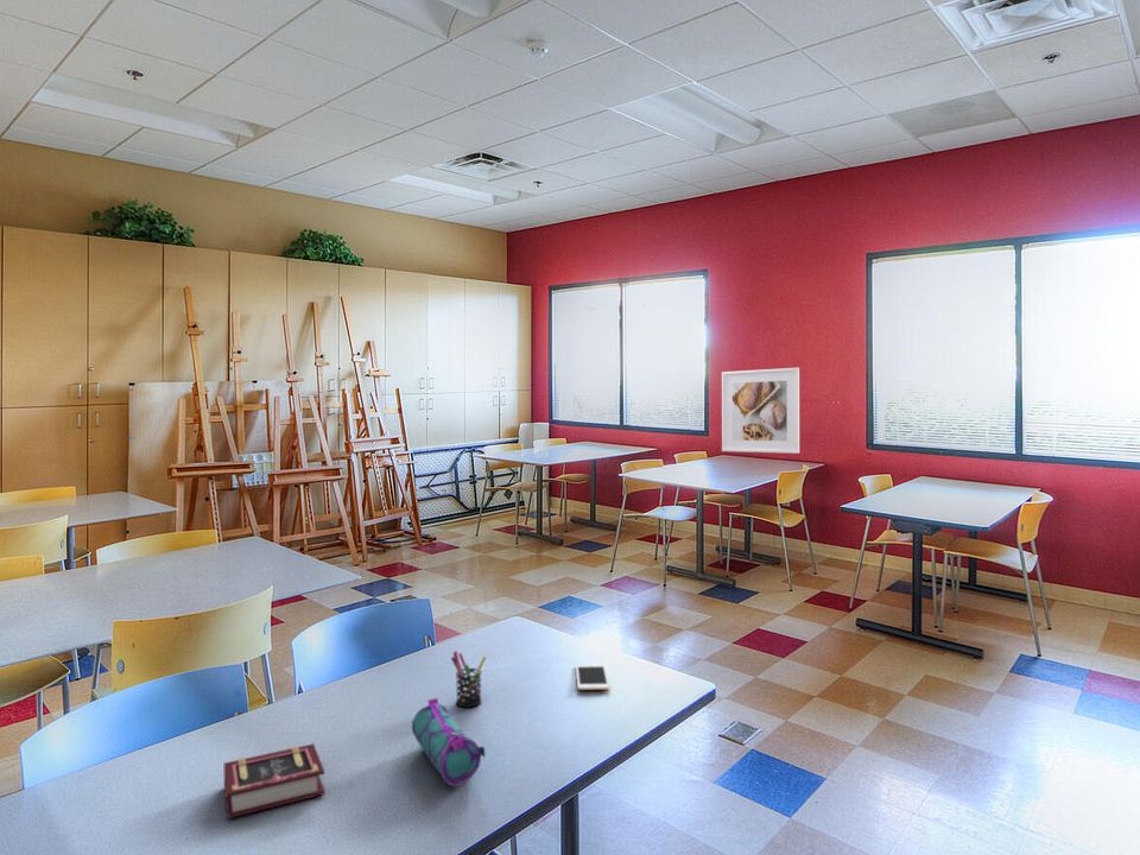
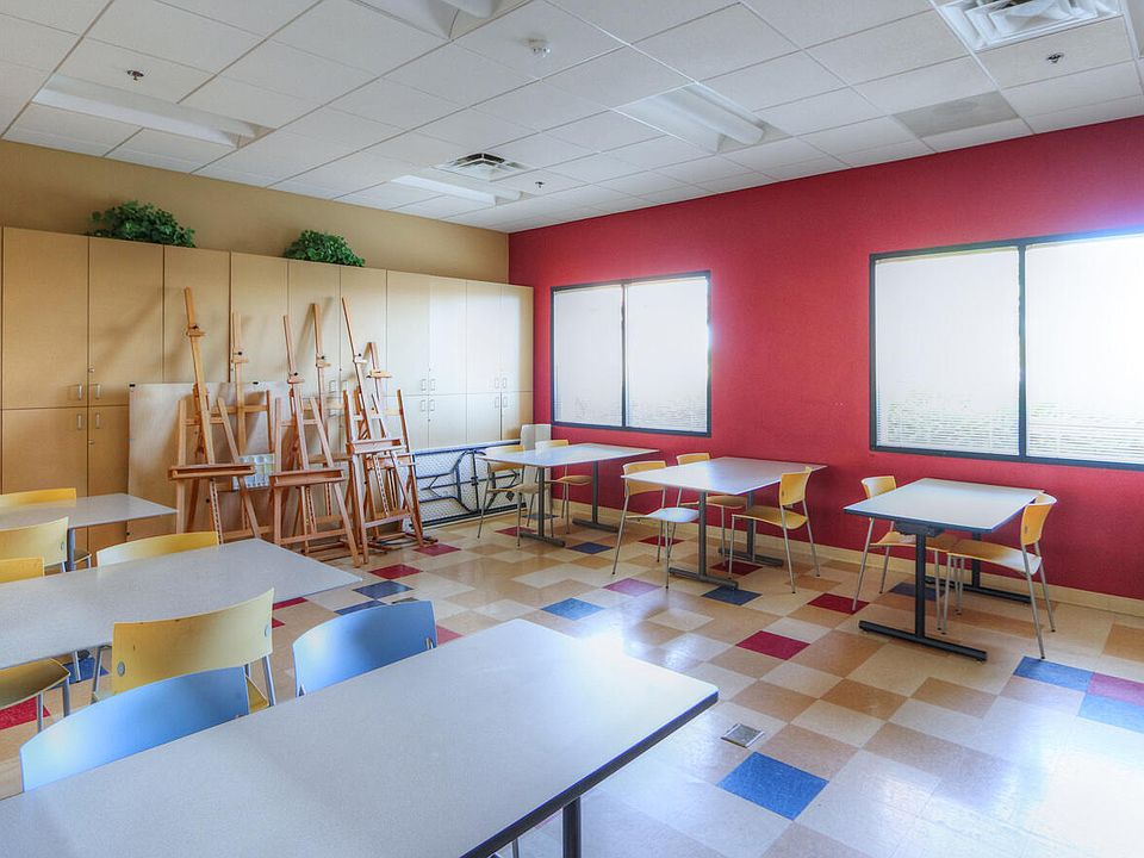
- cell phone [575,664,610,691]
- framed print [721,367,800,455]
- pen holder [450,650,488,709]
- pencil case [411,697,487,787]
- book [223,742,327,819]
